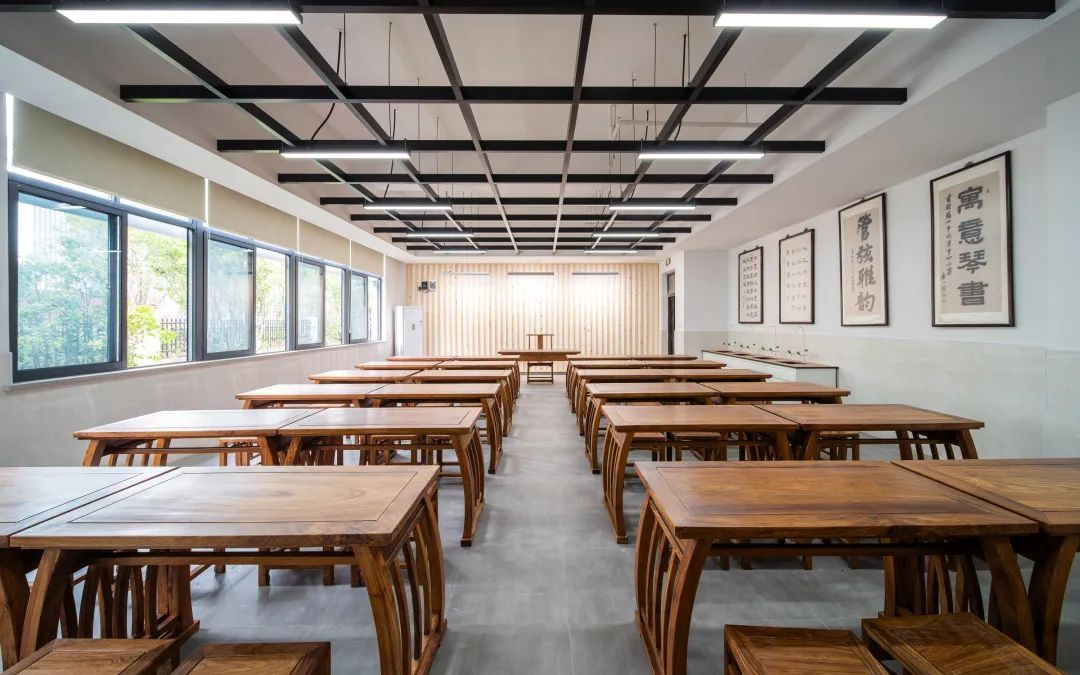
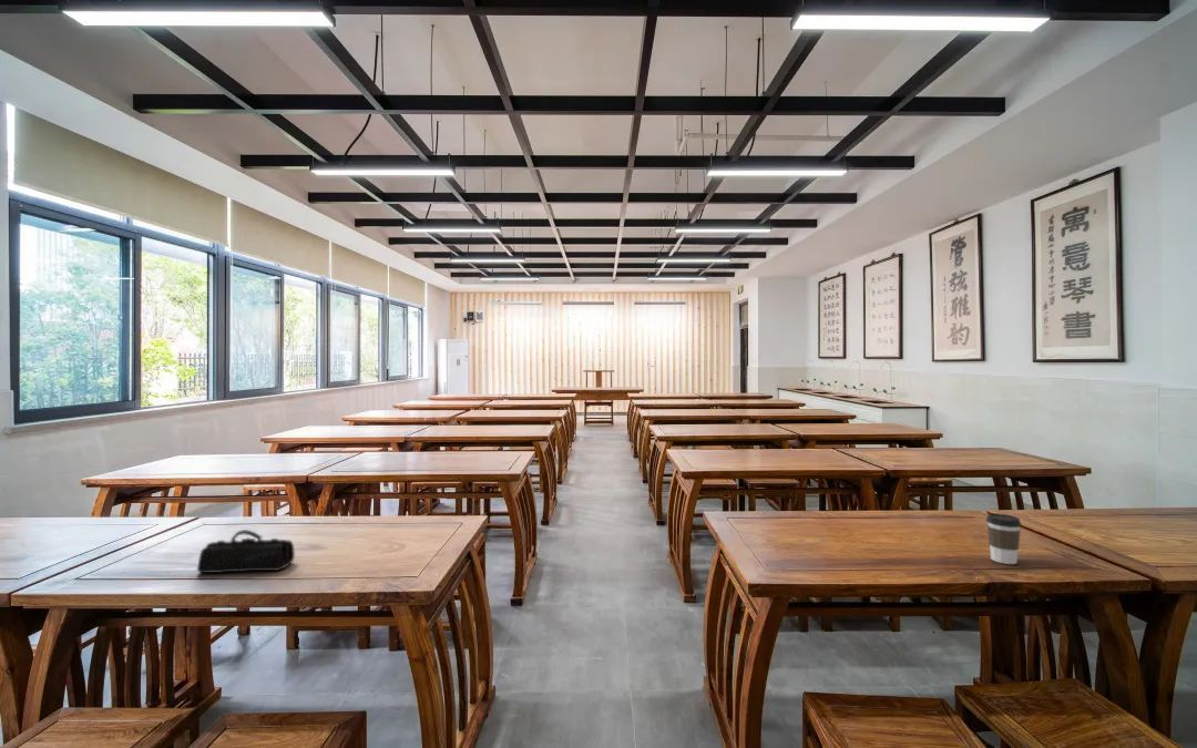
+ pencil case [196,529,296,574]
+ coffee cup [985,512,1022,565]
